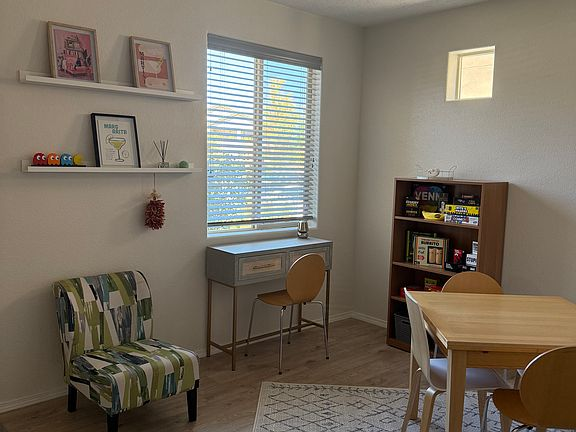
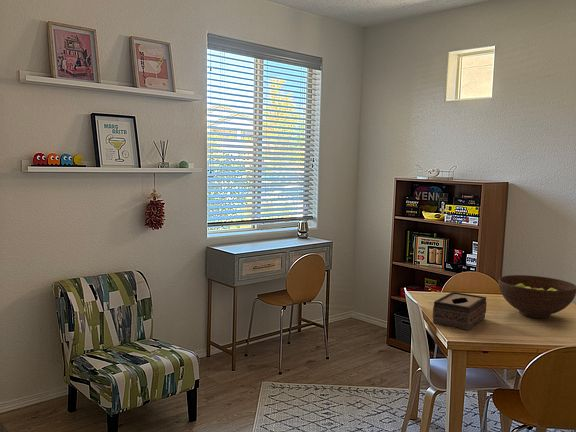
+ tissue box [432,291,487,331]
+ fruit bowl [497,274,576,319]
